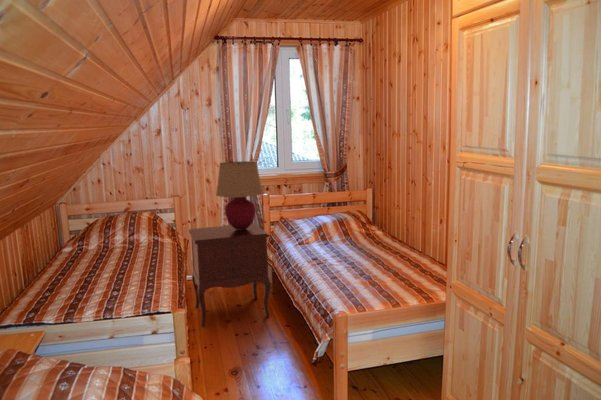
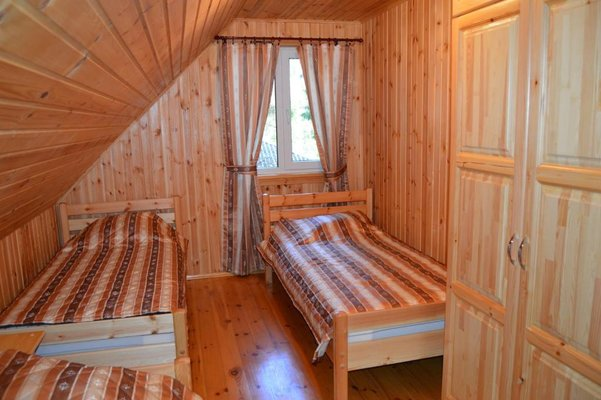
- nightstand [187,222,272,328]
- table lamp [215,160,264,230]
